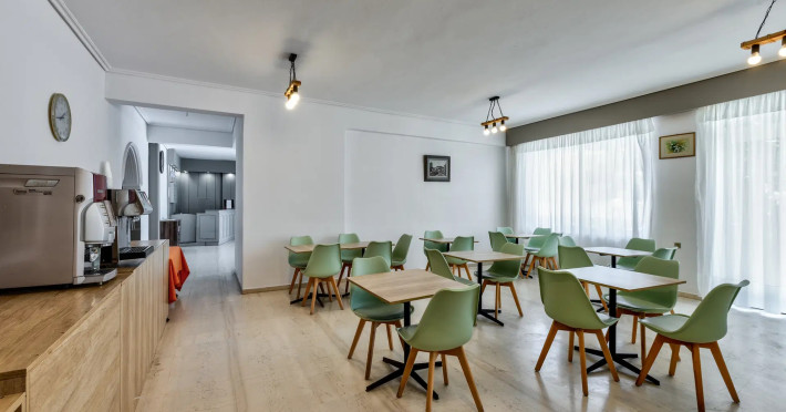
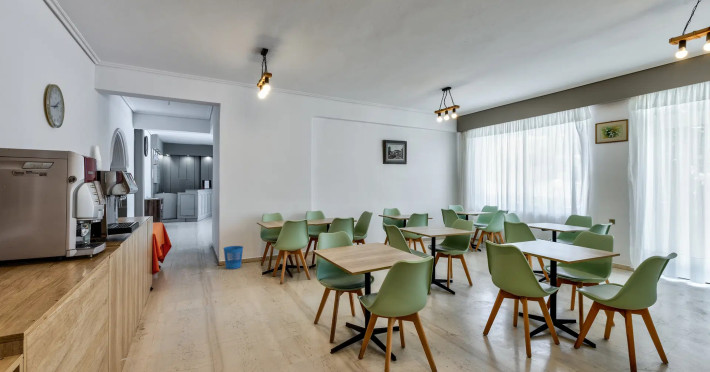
+ wastebasket [222,245,244,270]
